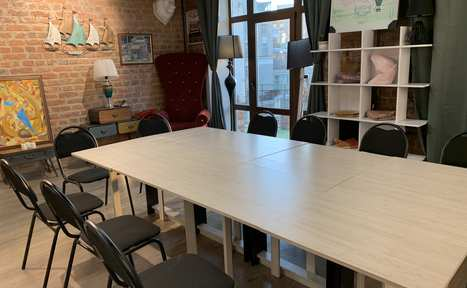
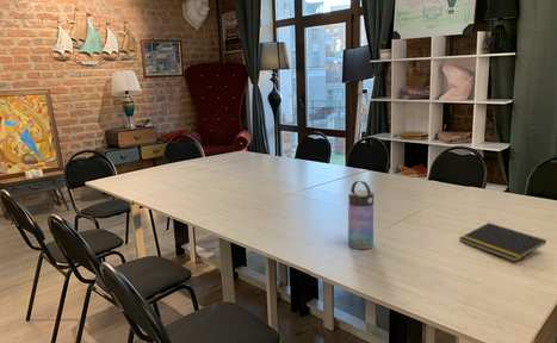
+ notepad [458,222,547,263]
+ water bottle [347,180,375,250]
